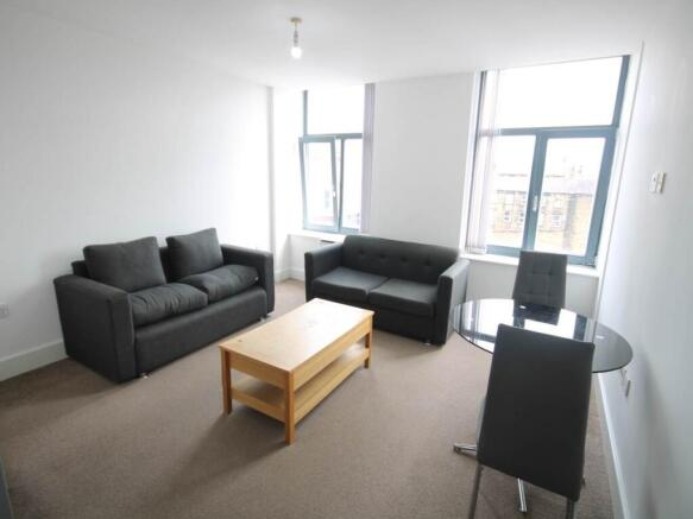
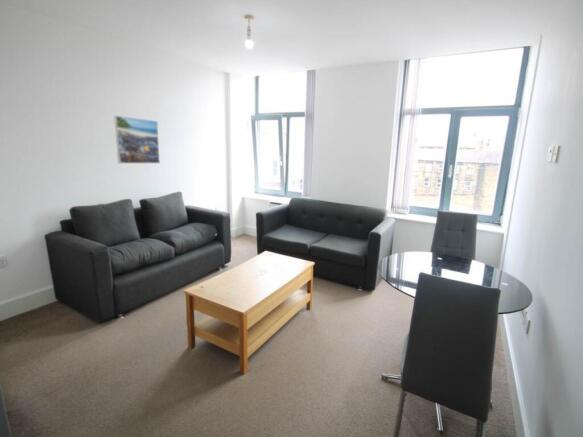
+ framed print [113,115,161,164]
